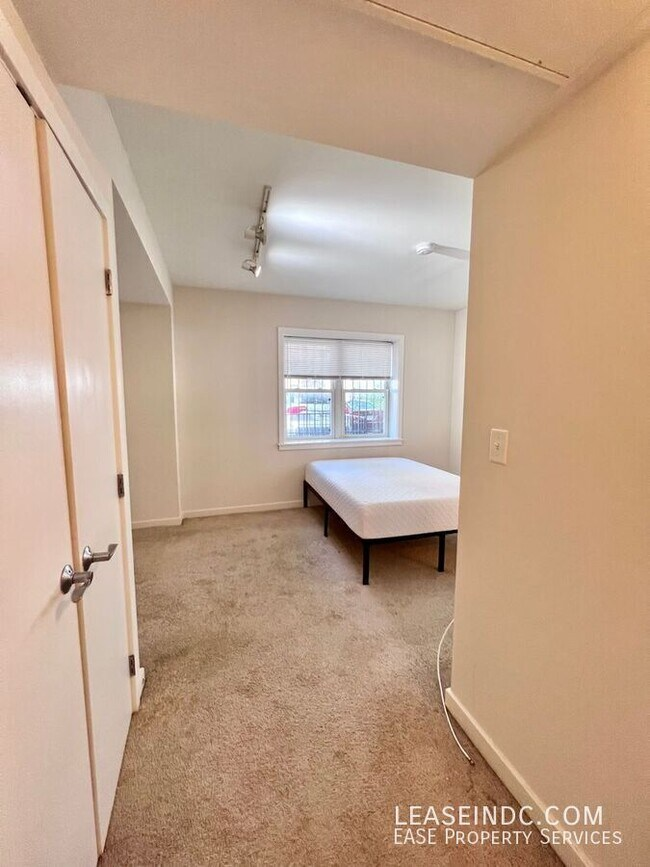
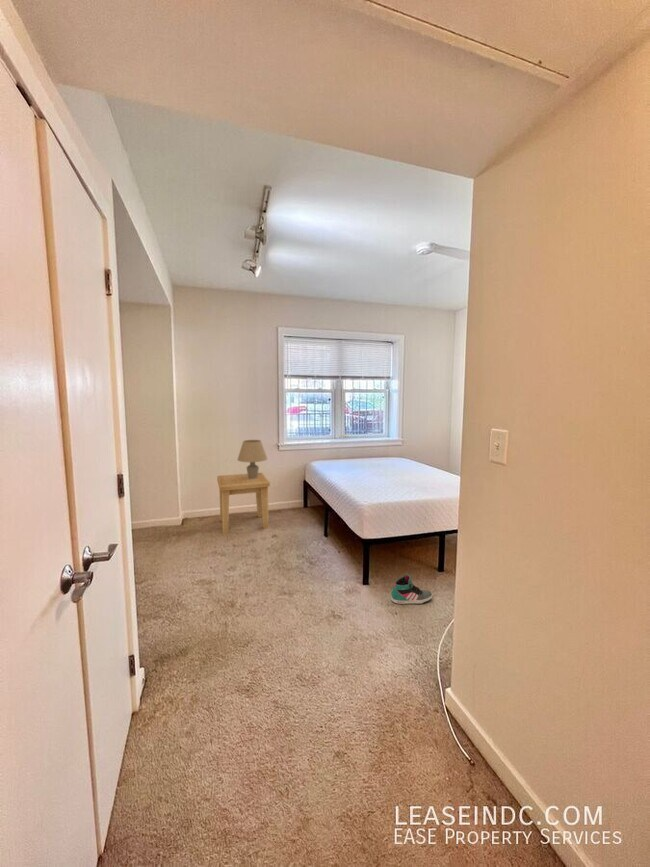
+ table lamp [236,439,268,479]
+ side table [216,472,271,534]
+ sneaker [390,573,433,605]
